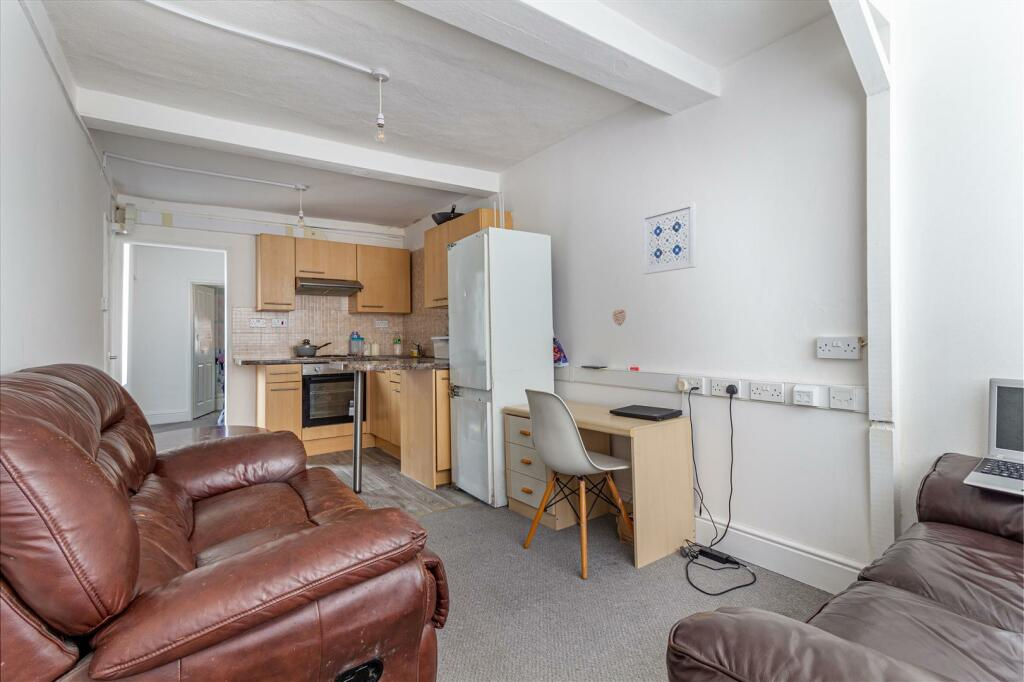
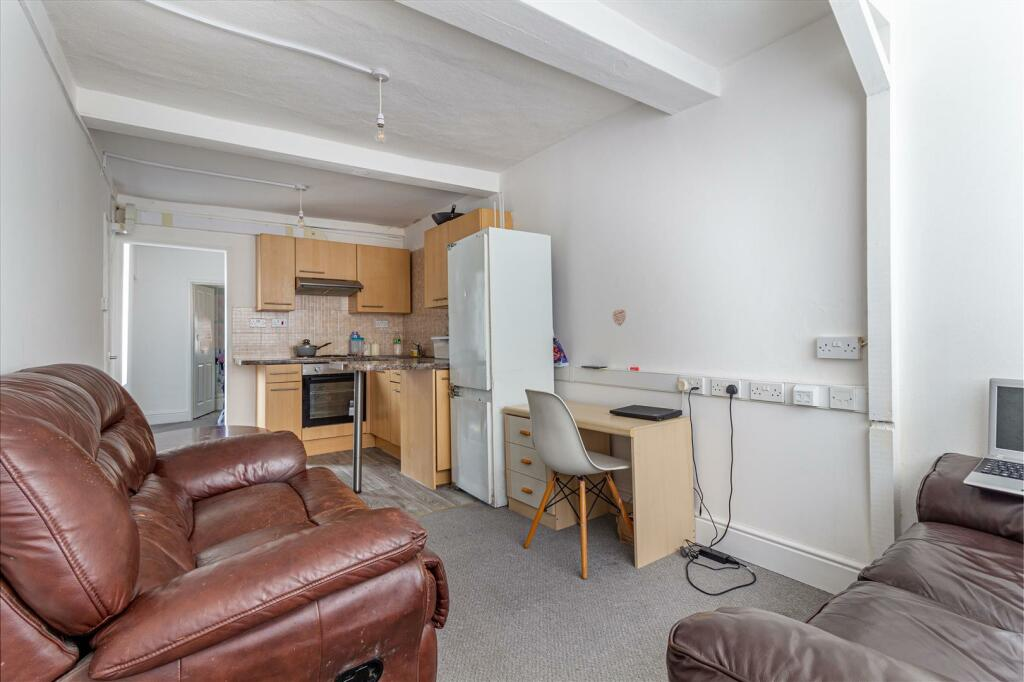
- wall art [641,201,698,275]
